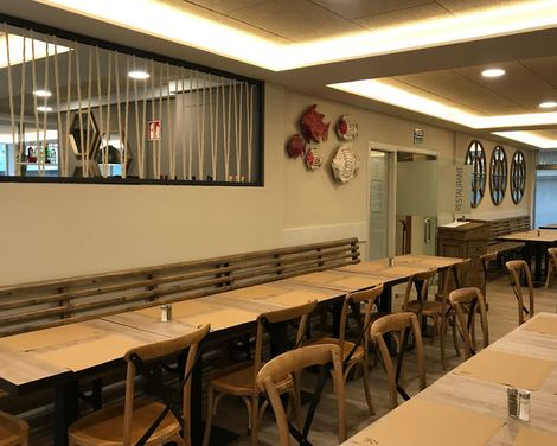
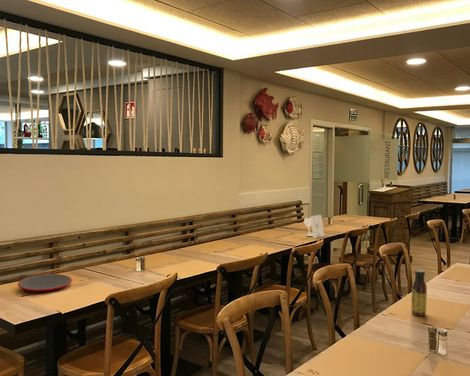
+ sauce bottle [410,269,428,317]
+ glass [303,214,325,239]
+ plate [17,273,73,292]
